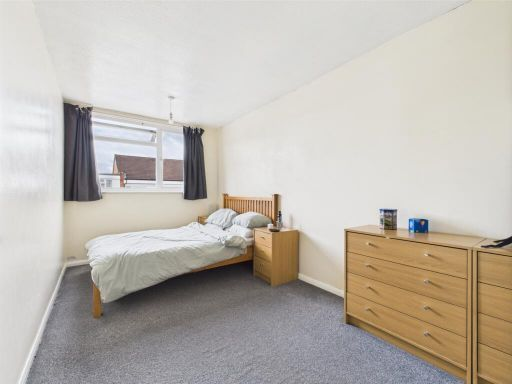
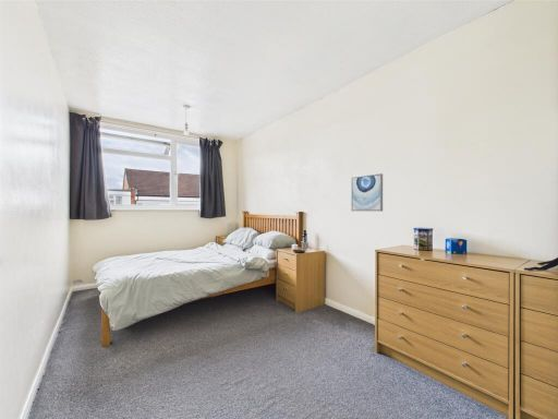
+ wall art [351,172,384,212]
